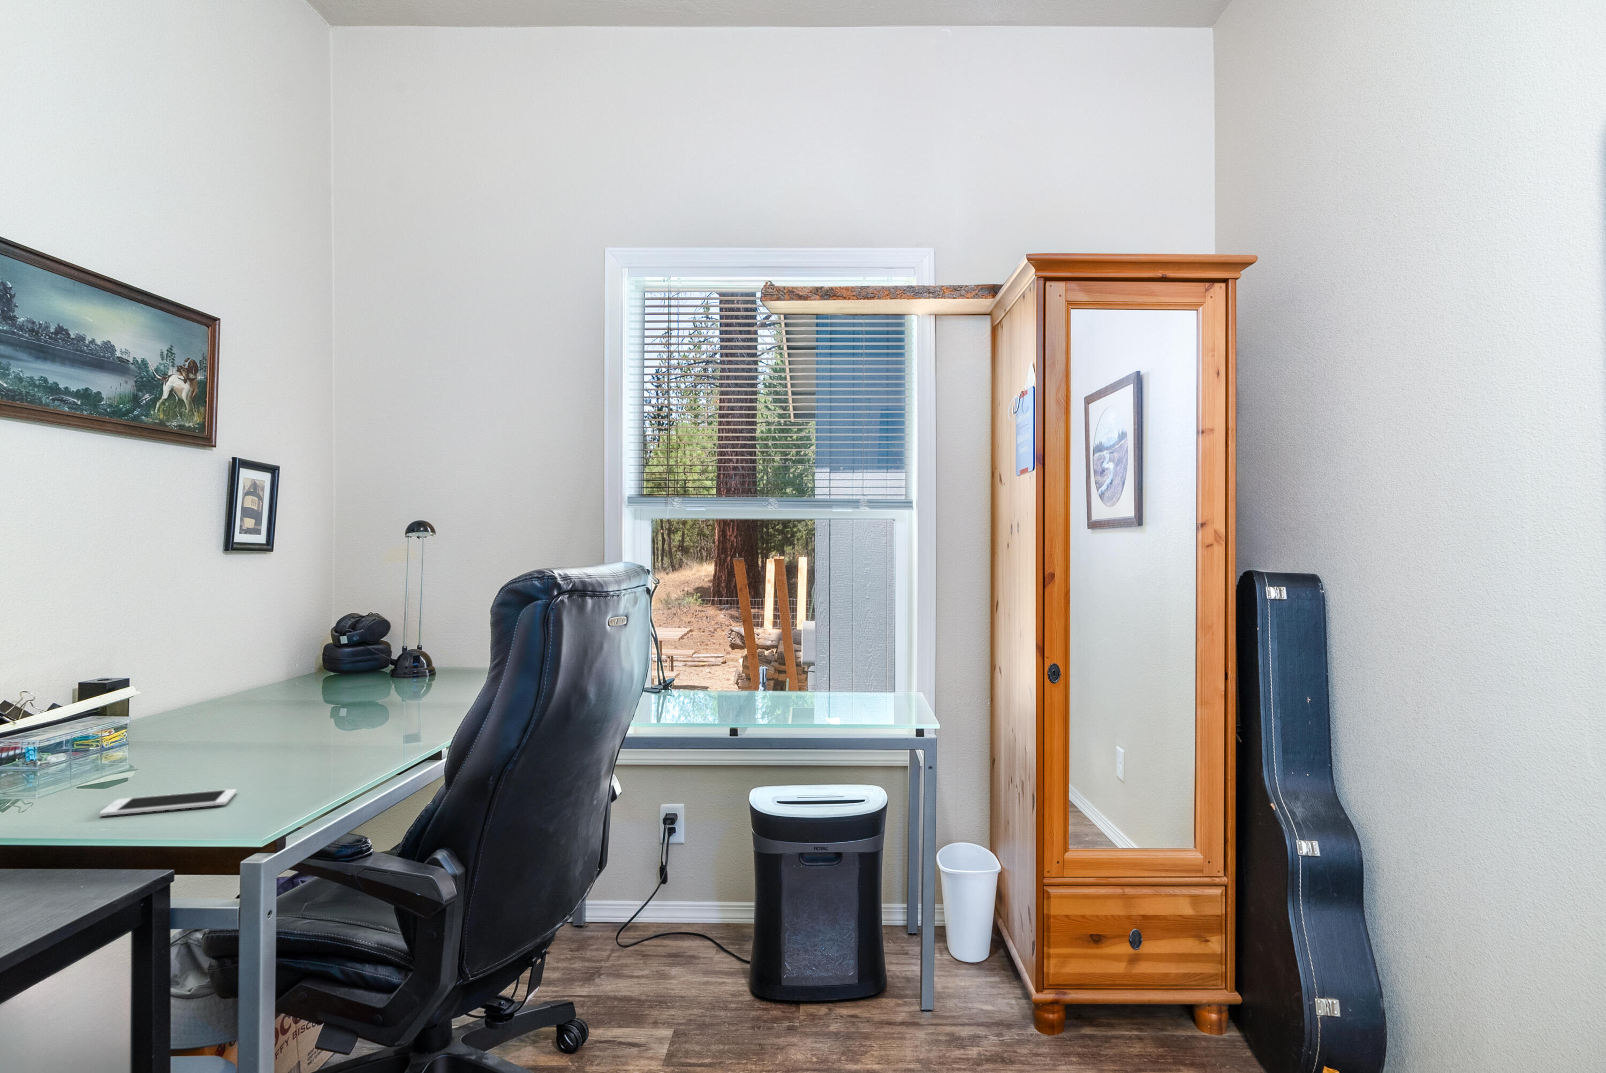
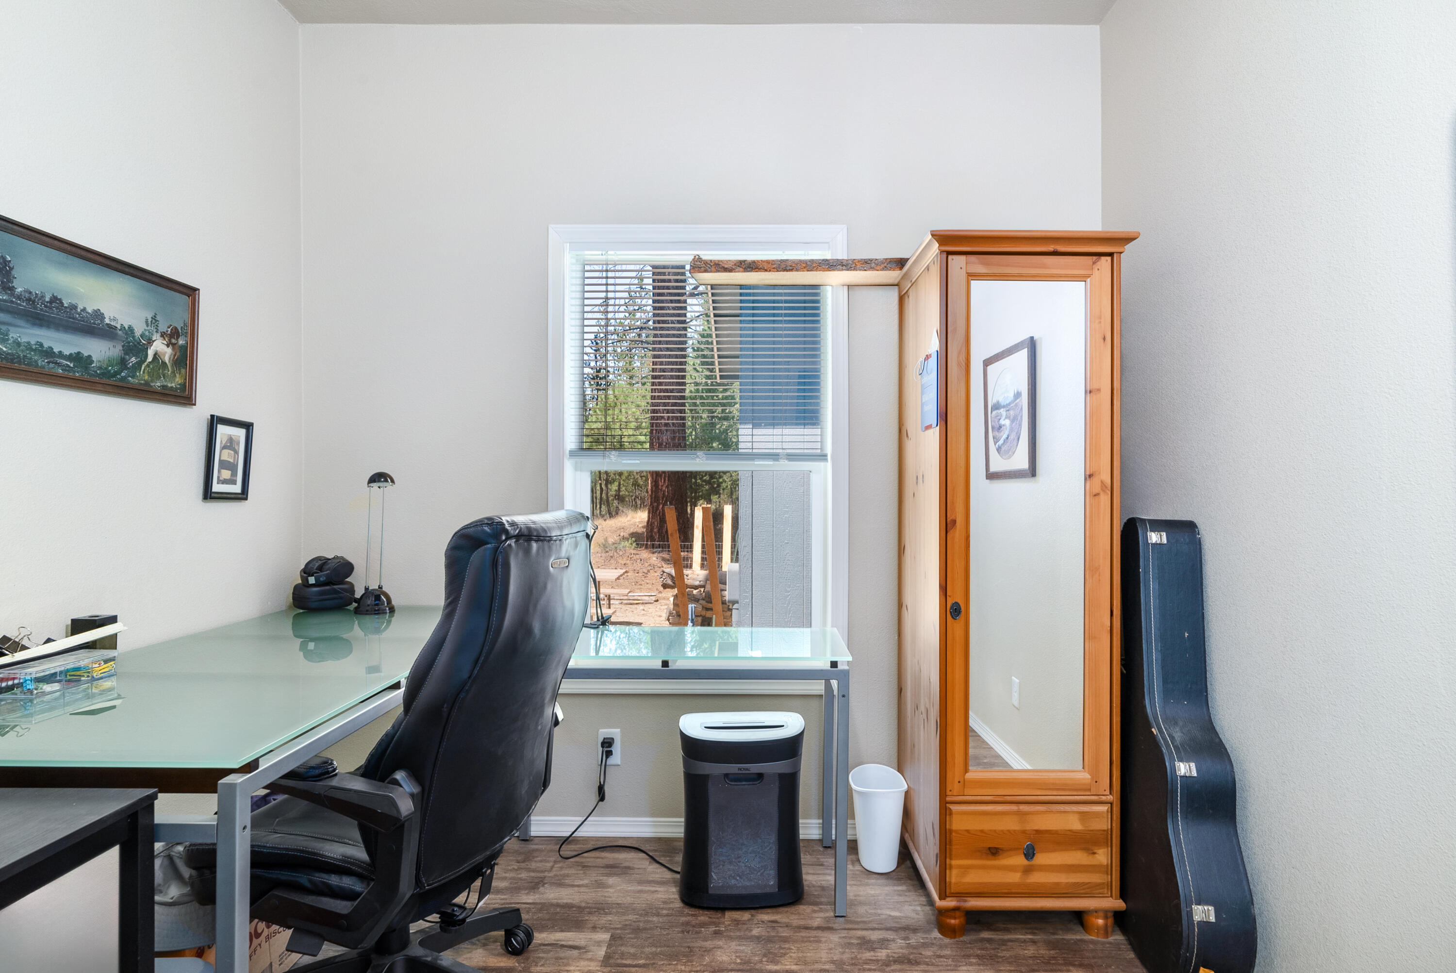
- cell phone [98,788,237,817]
